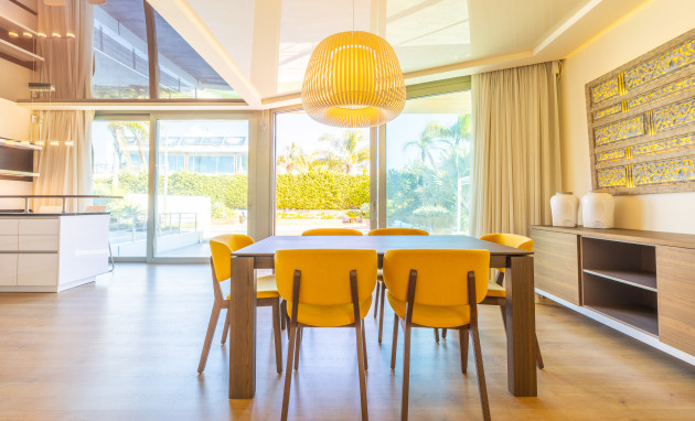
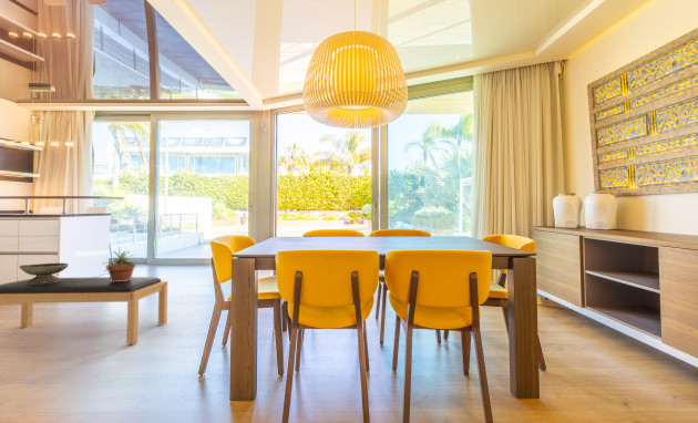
+ potted plant [100,250,138,282]
+ decorative bowl [19,262,70,283]
+ bench [0,276,168,345]
